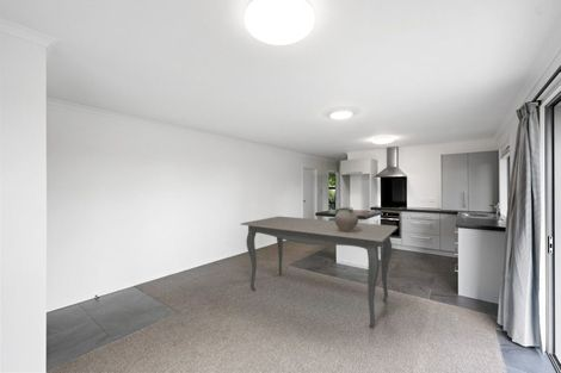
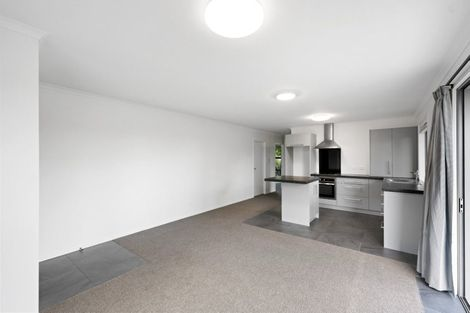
- dining table [240,216,399,329]
- ceramic pot [333,206,359,232]
